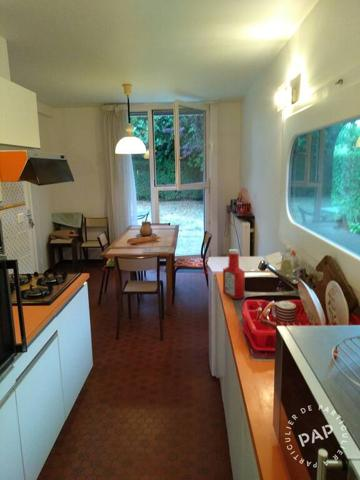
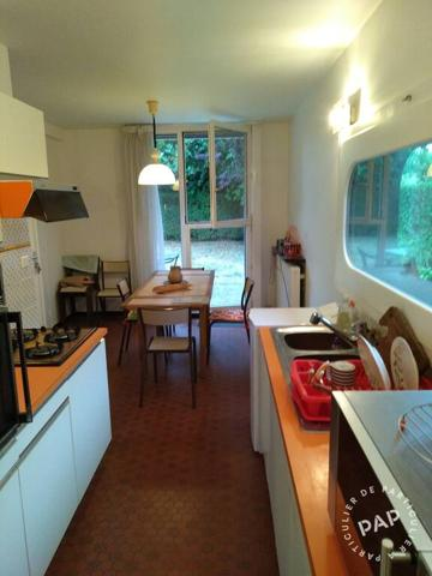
- soap bottle [222,248,246,300]
